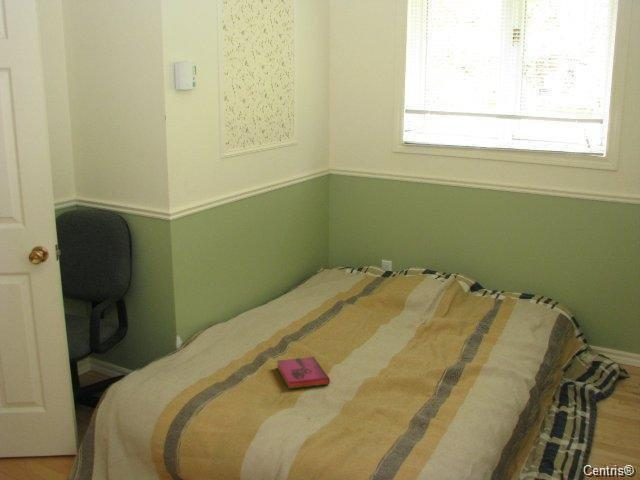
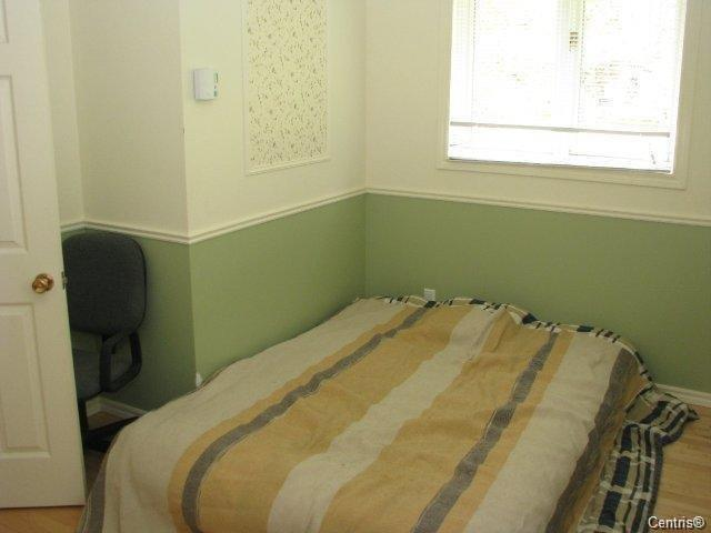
- hardback book [276,355,331,390]
